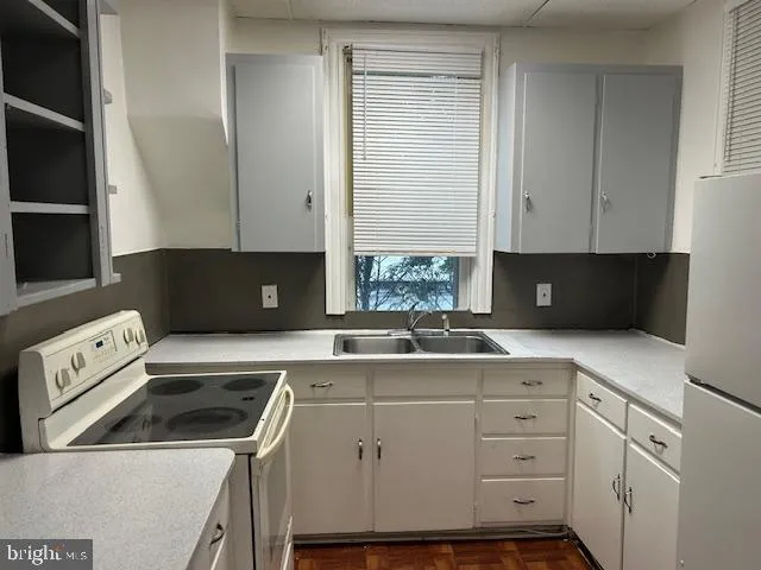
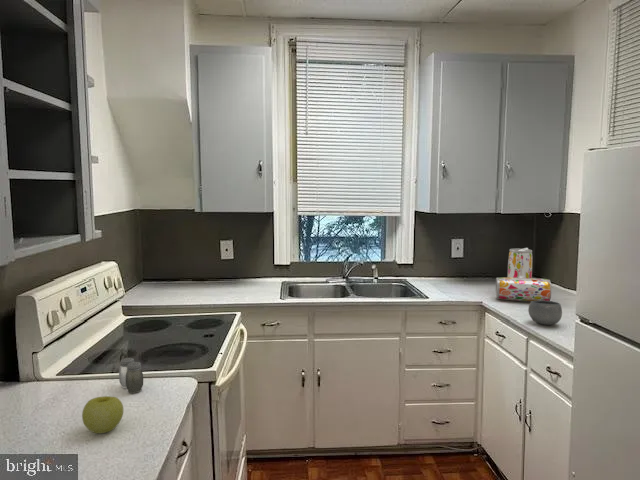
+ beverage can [495,247,552,303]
+ apple [81,395,124,434]
+ bowl [527,300,563,326]
+ salt and pepper shaker [118,357,144,394]
